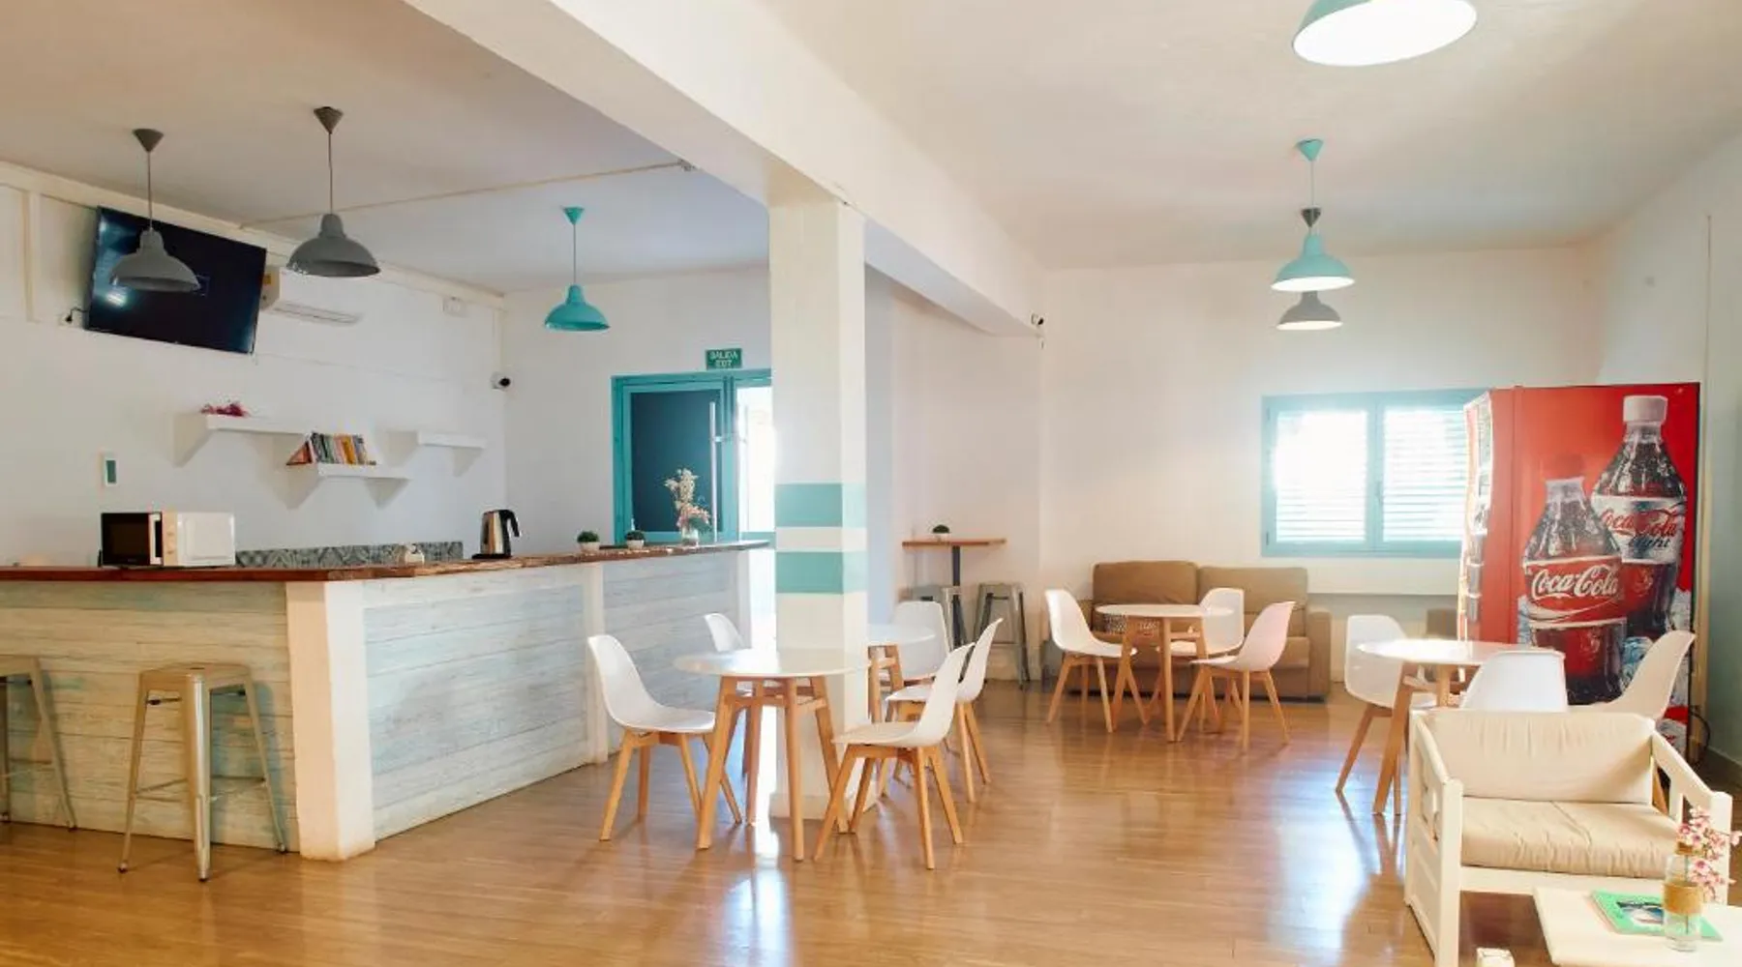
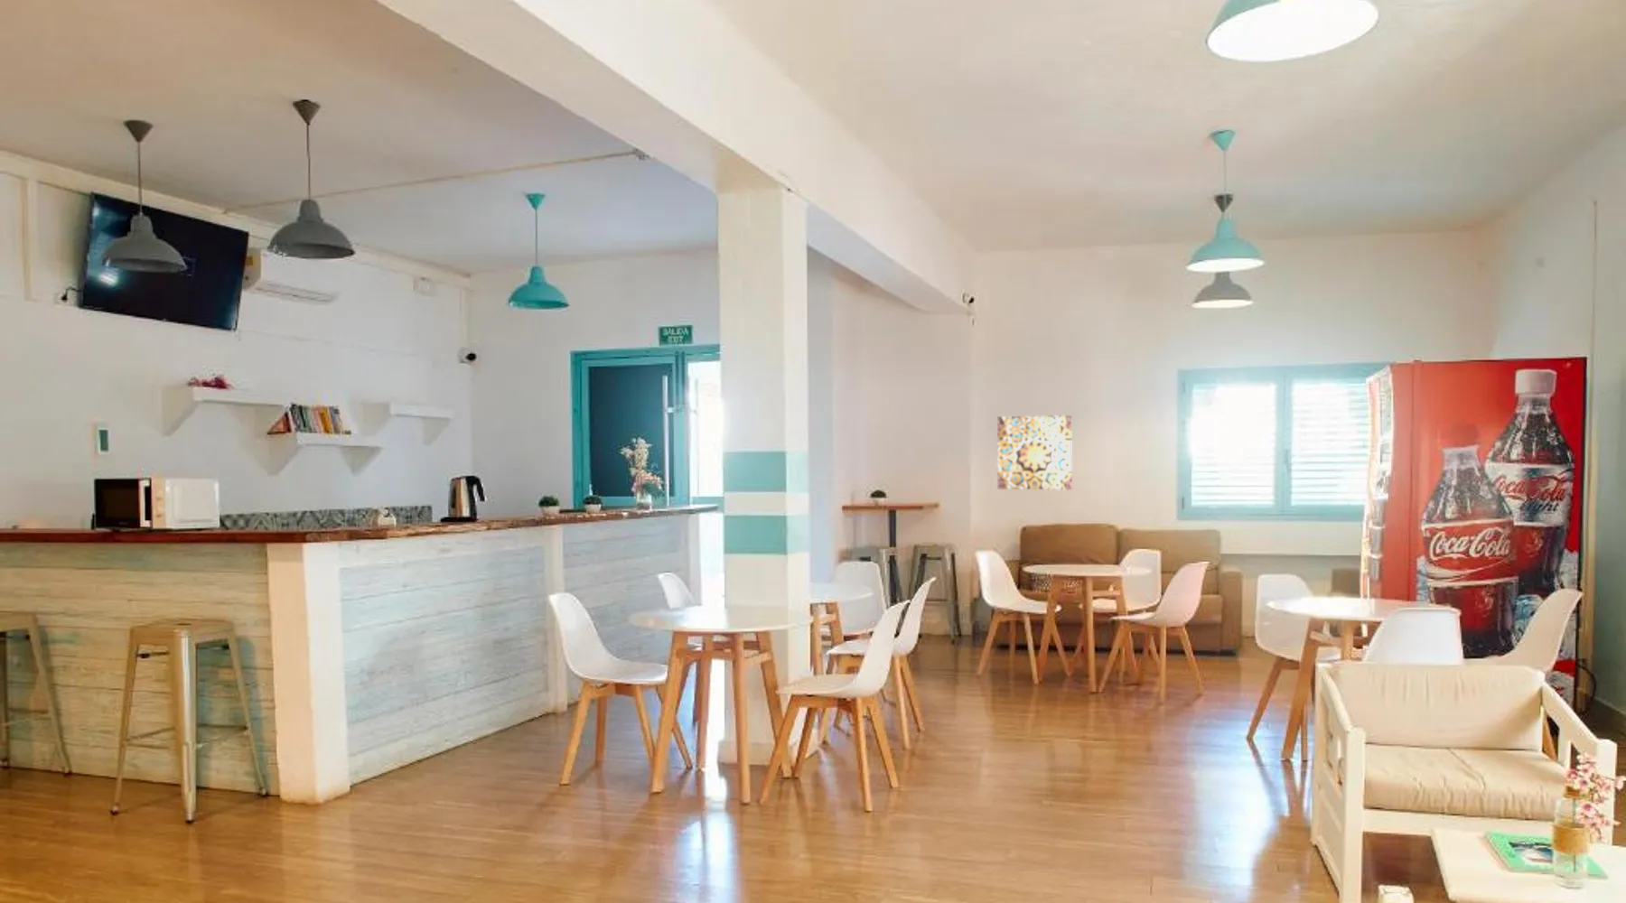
+ wall art [997,415,1073,490]
